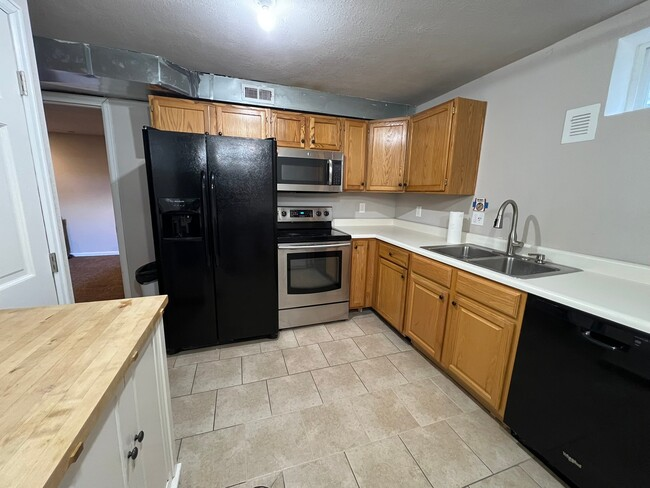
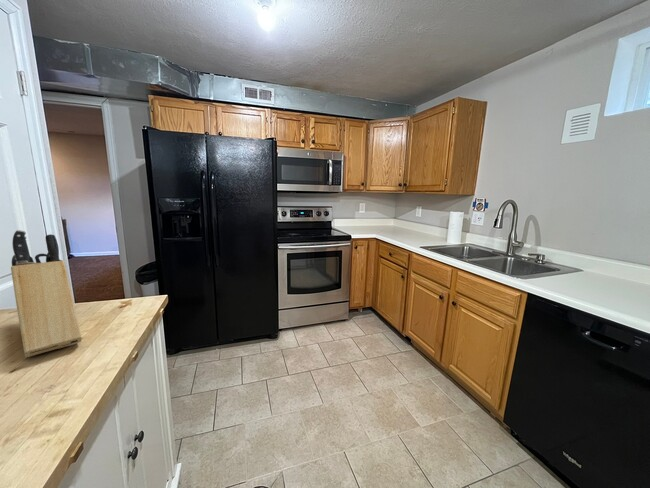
+ knife block [10,229,83,359]
